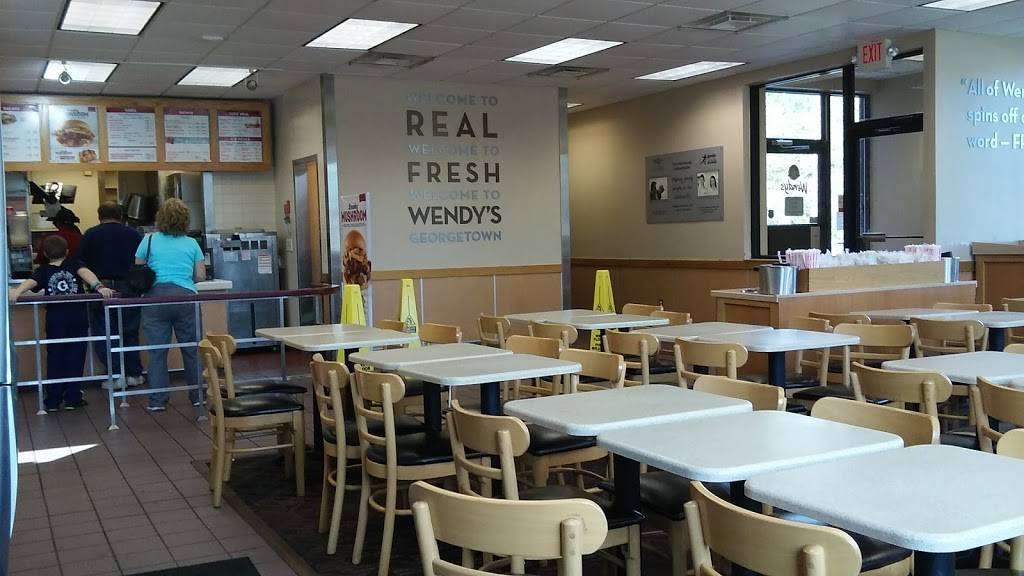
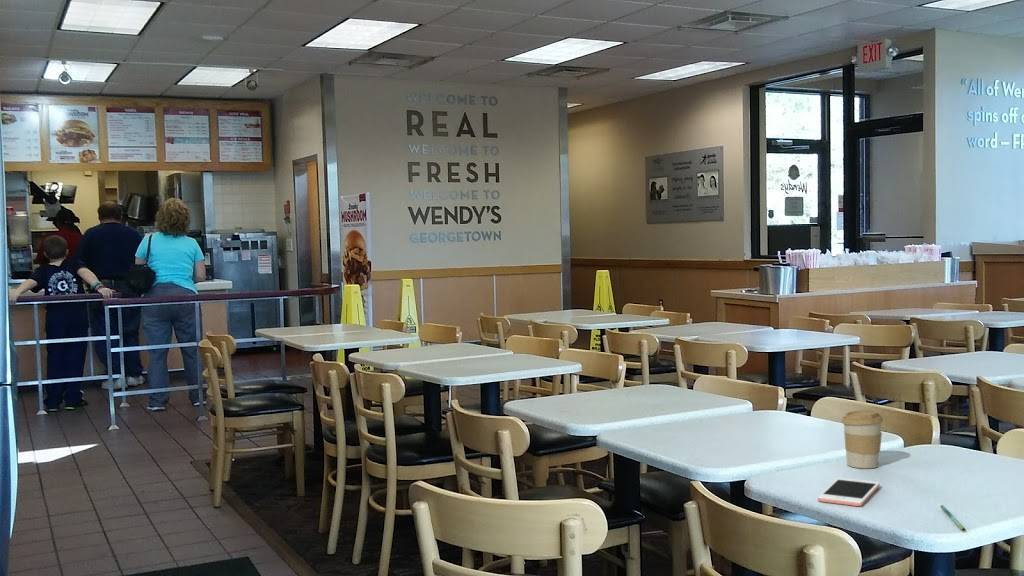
+ cell phone [817,477,881,507]
+ pen [939,504,967,532]
+ coffee cup [841,409,884,469]
